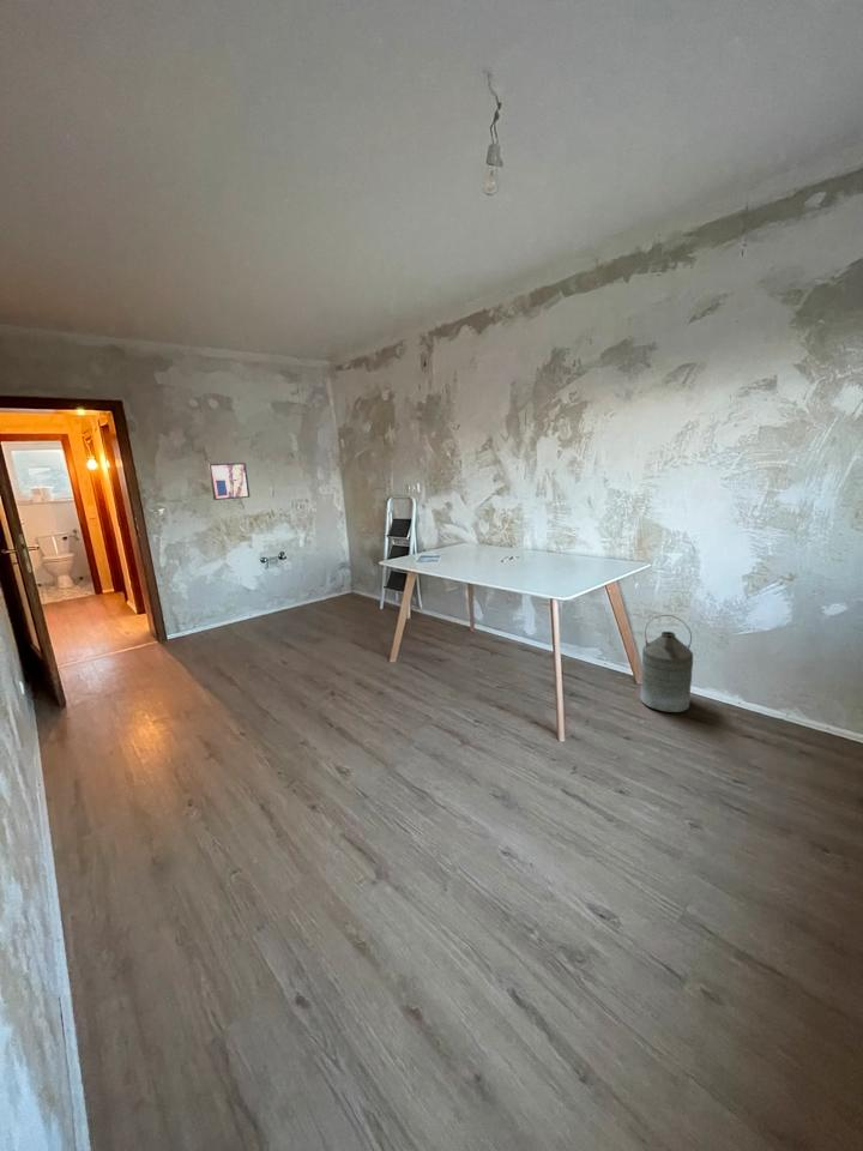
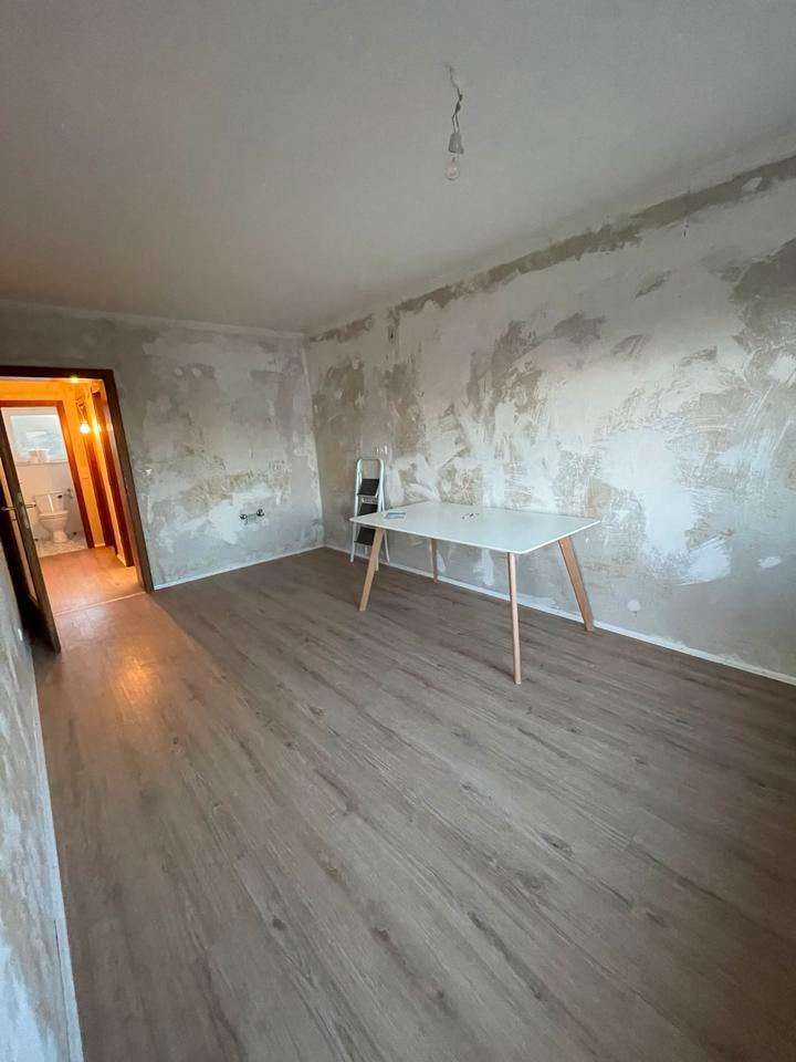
- wall art [207,462,252,501]
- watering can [639,614,694,713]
